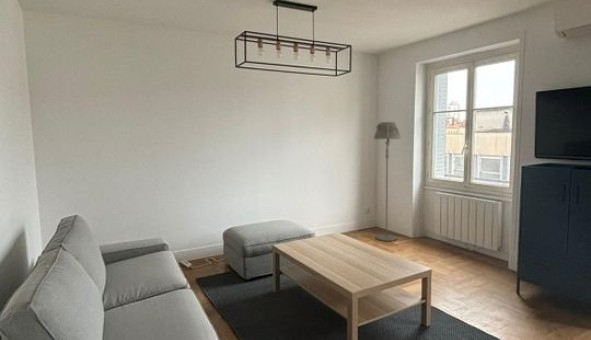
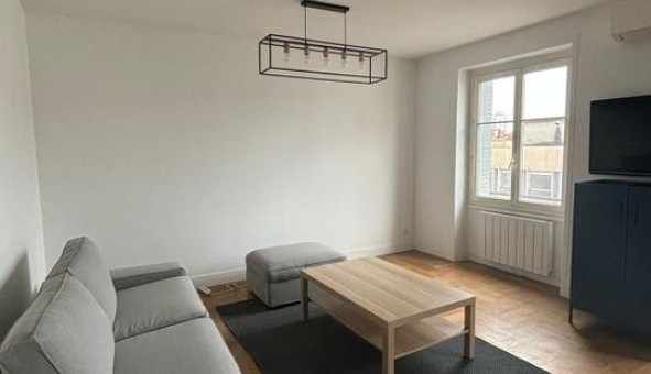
- floor lamp [373,121,402,242]
